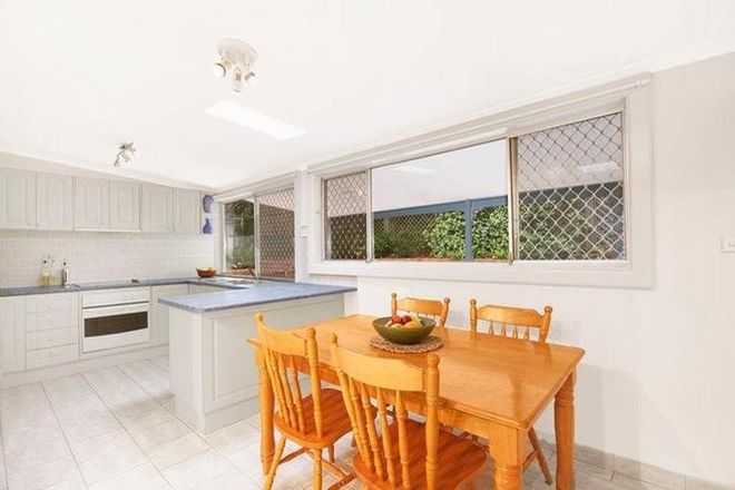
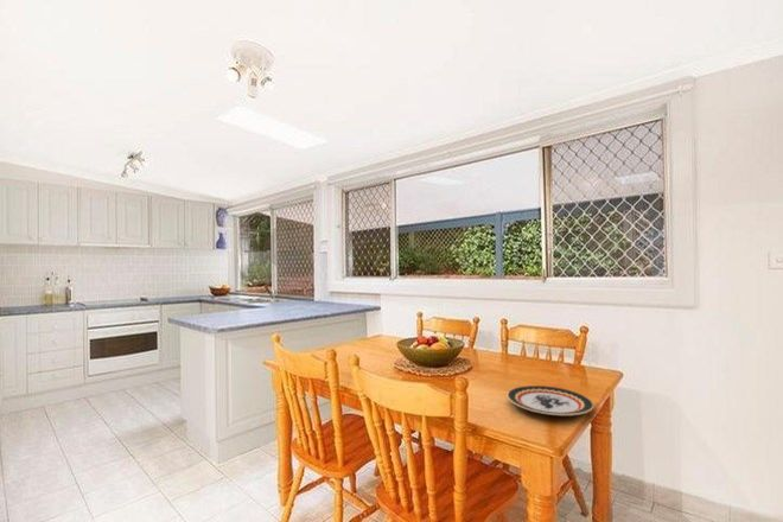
+ plate [507,384,594,416]
